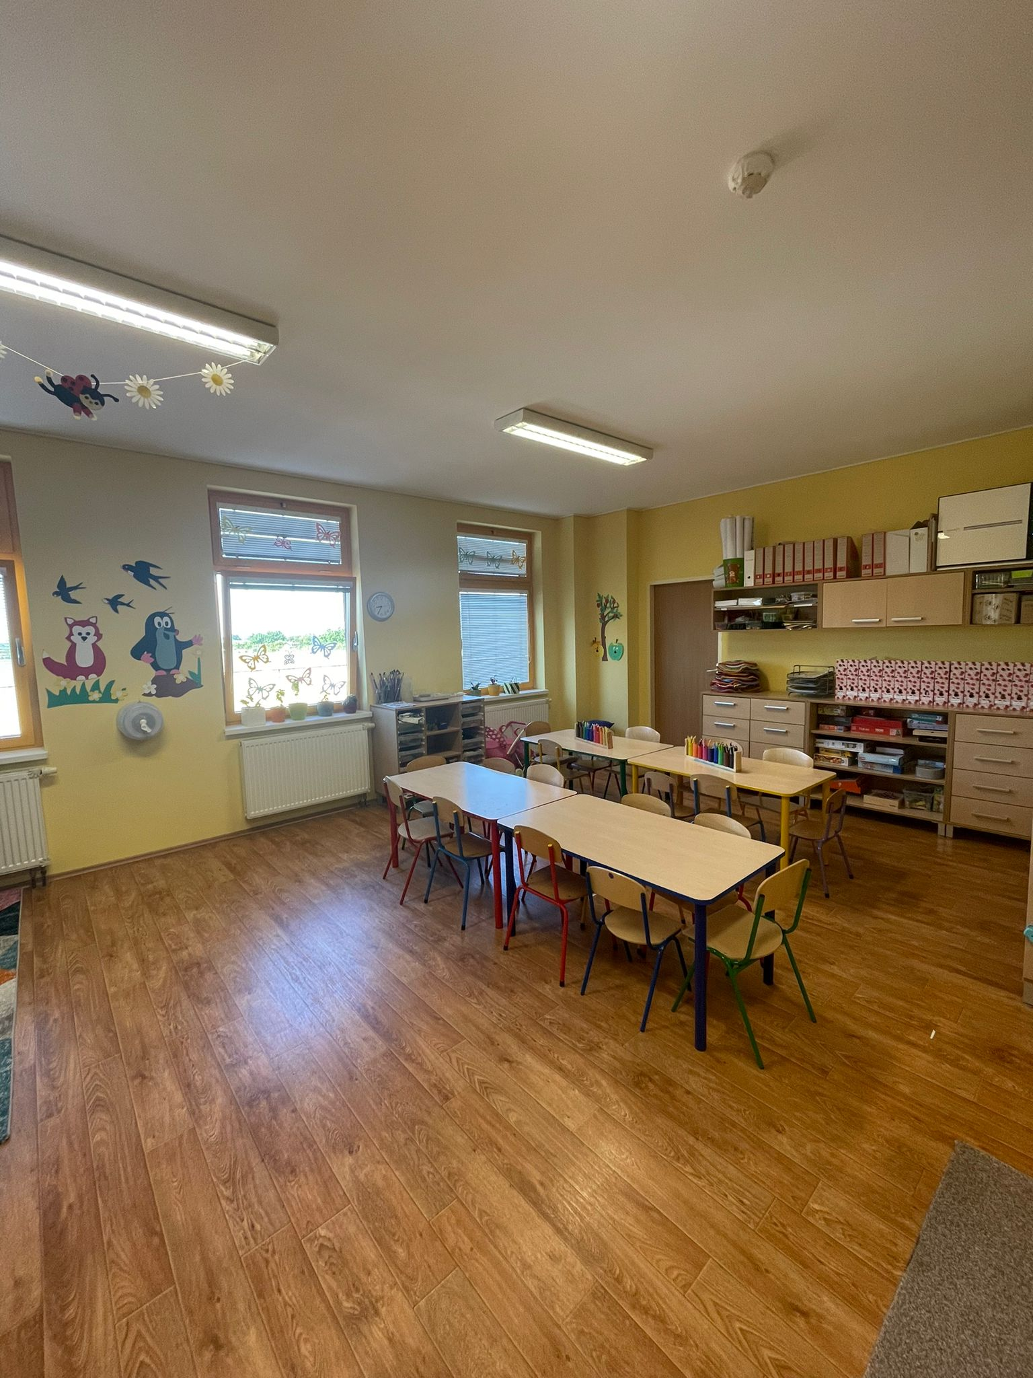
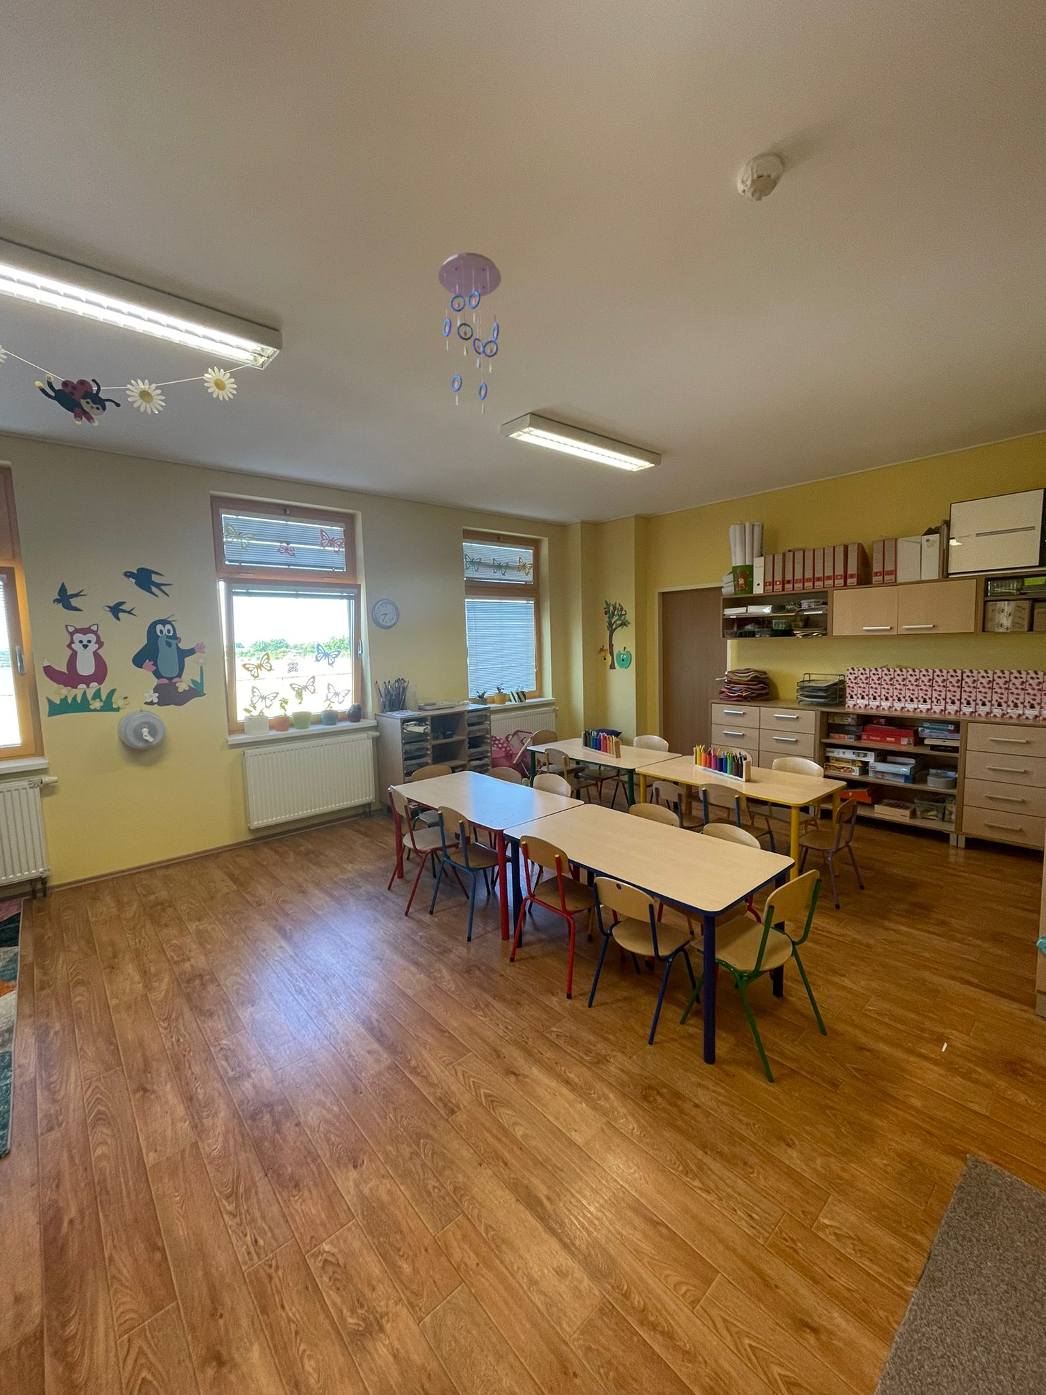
+ ceiling mobile [438,252,502,415]
